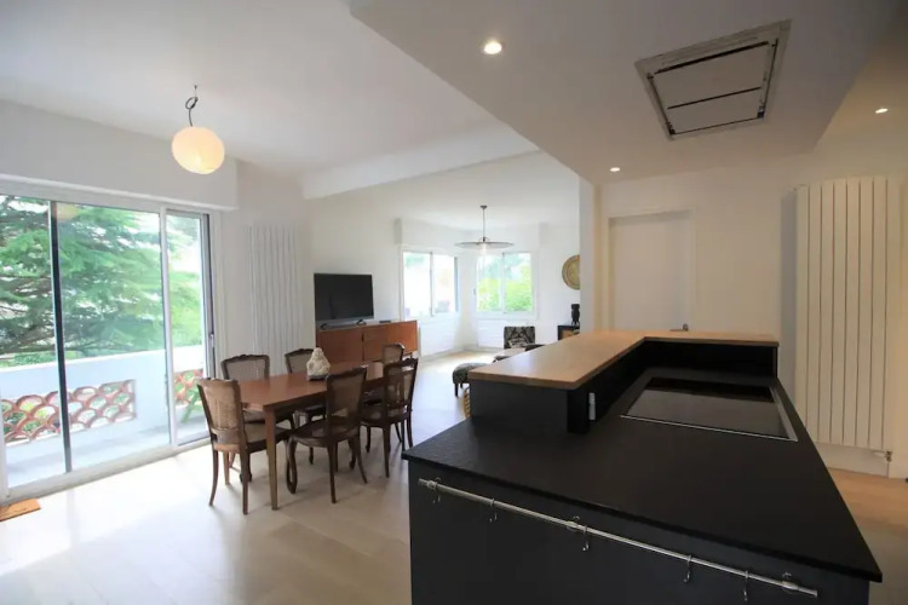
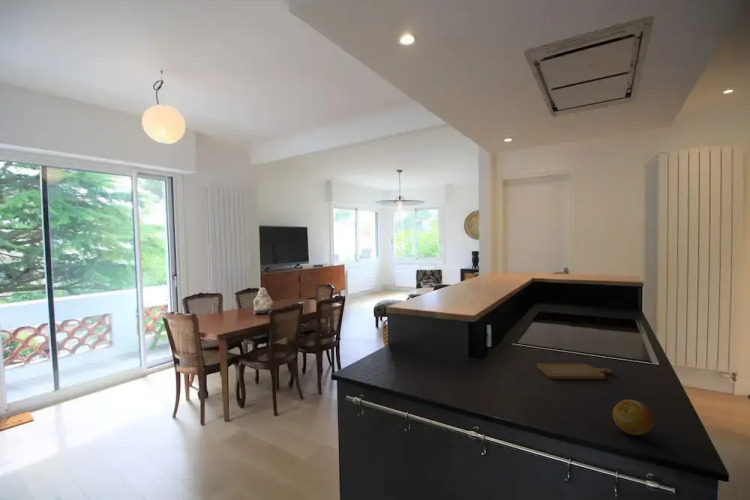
+ chopping board [536,362,613,380]
+ fruit [612,399,655,436]
